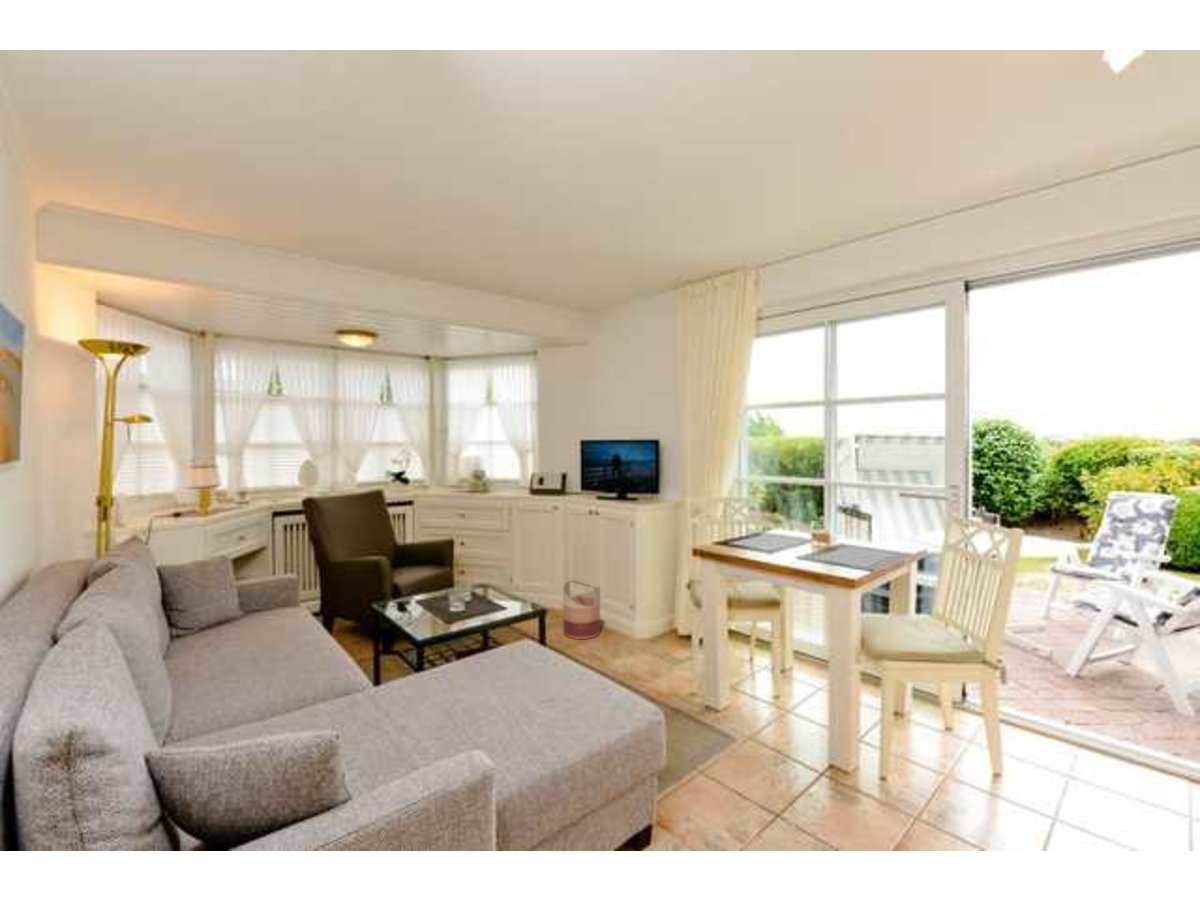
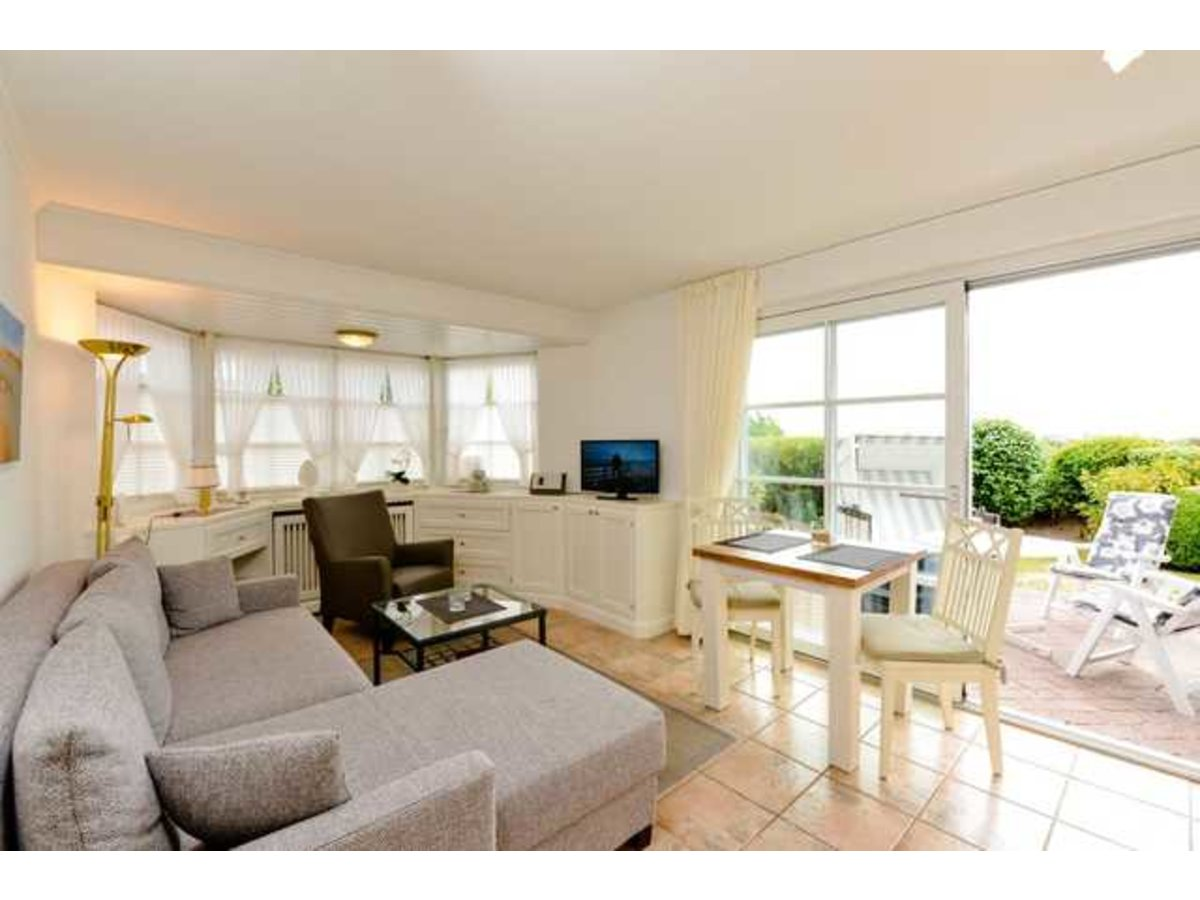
- basket [562,578,601,640]
